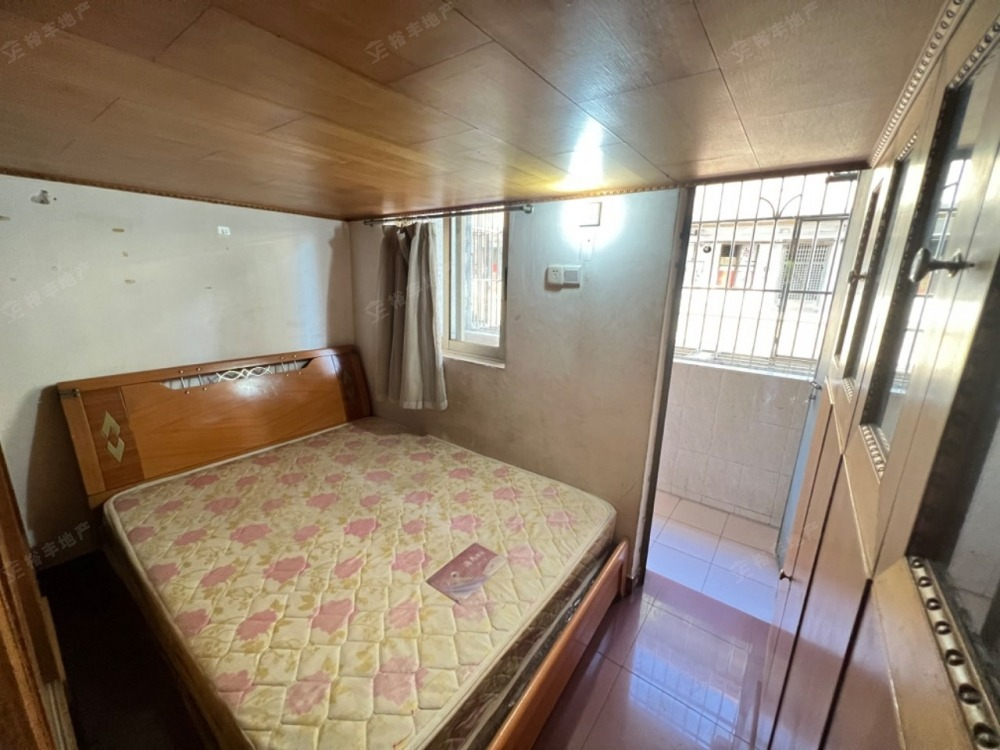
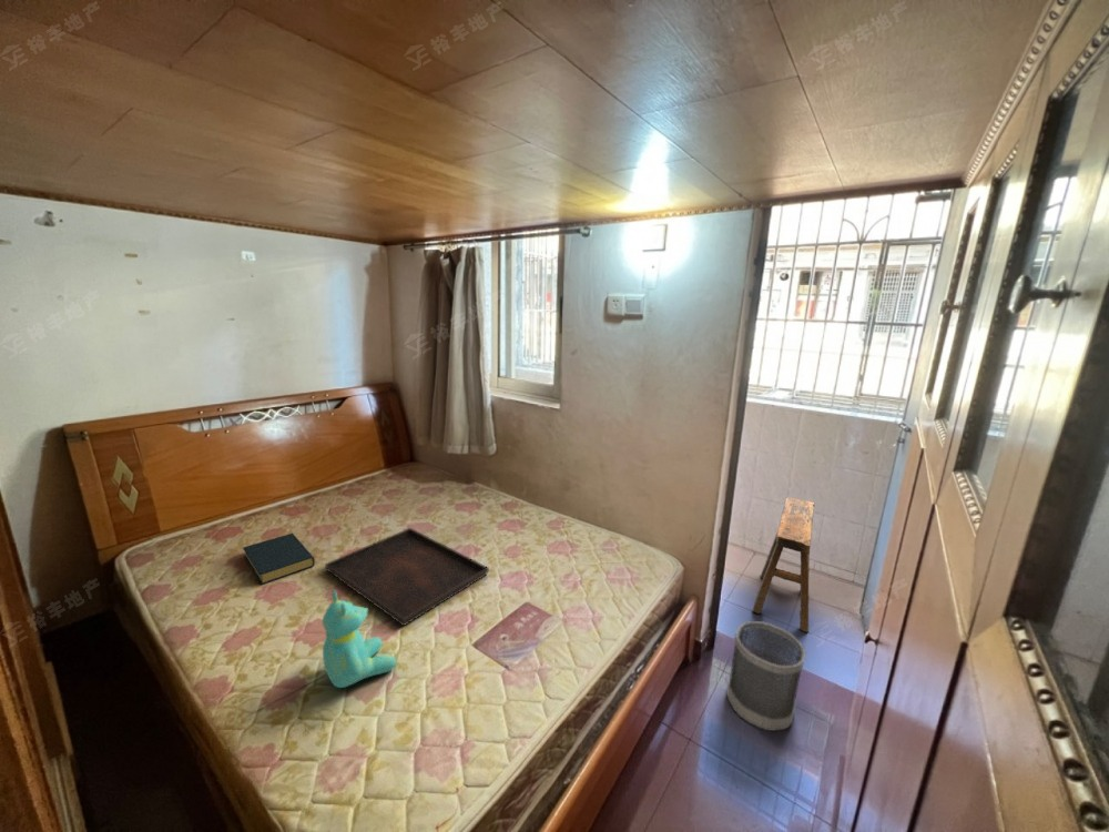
+ hardback book [242,532,316,586]
+ stool [752,497,815,633]
+ teddy bear [322,589,397,689]
+ serving tray [324,527,490,627]
+ wastebasket [725,620,807,732]
